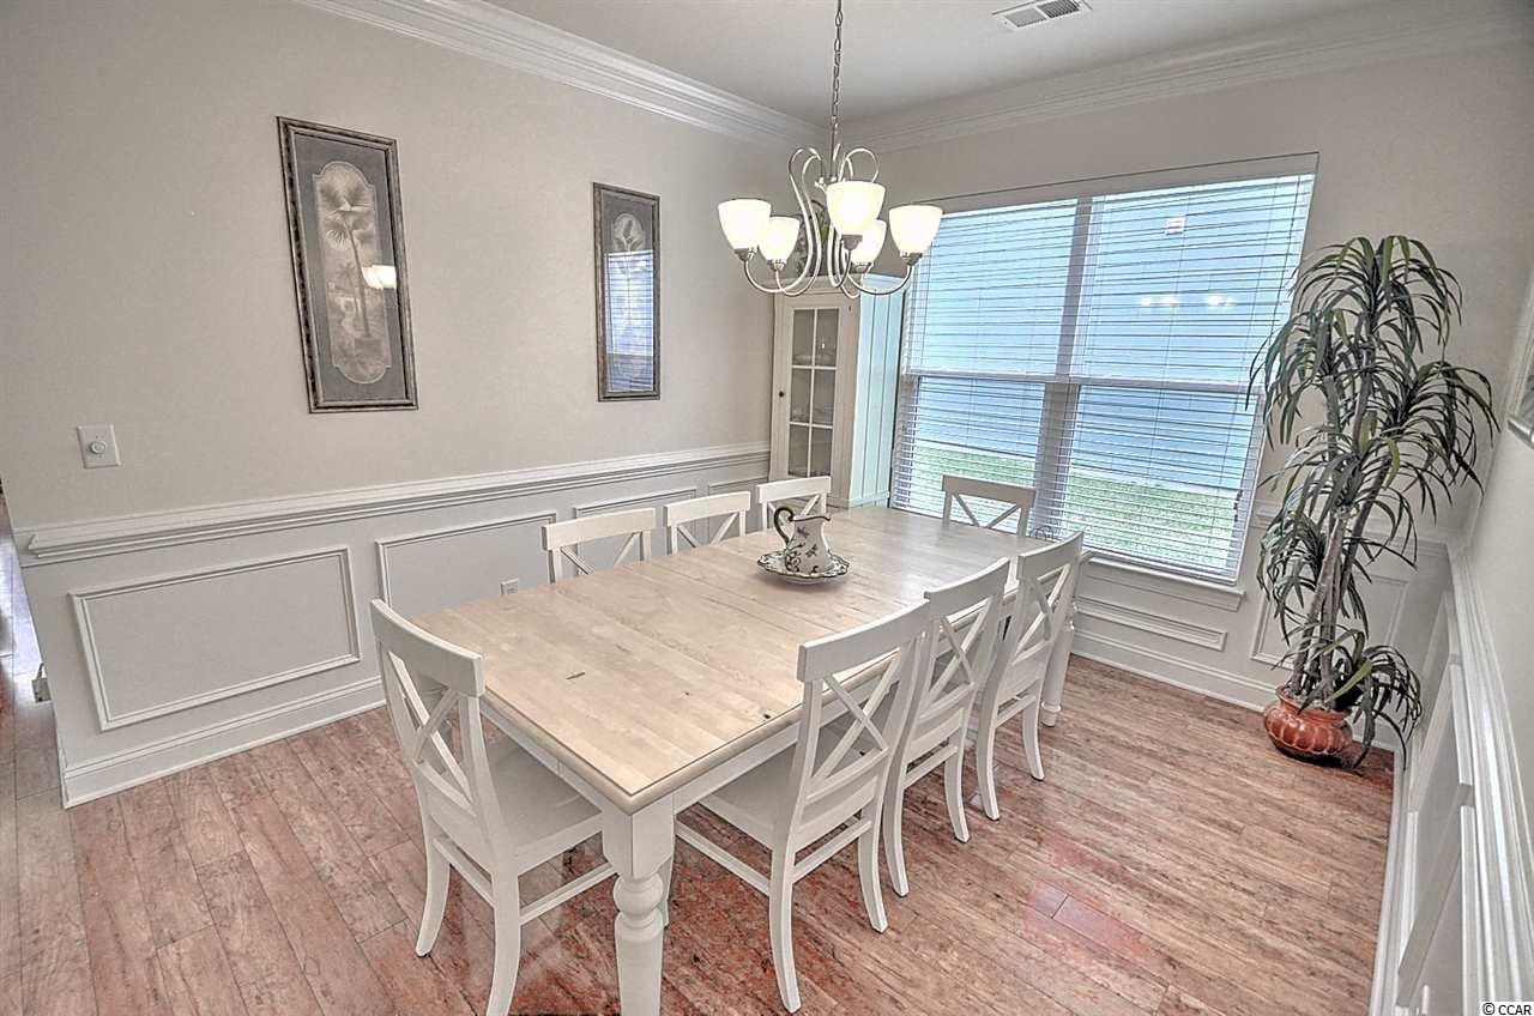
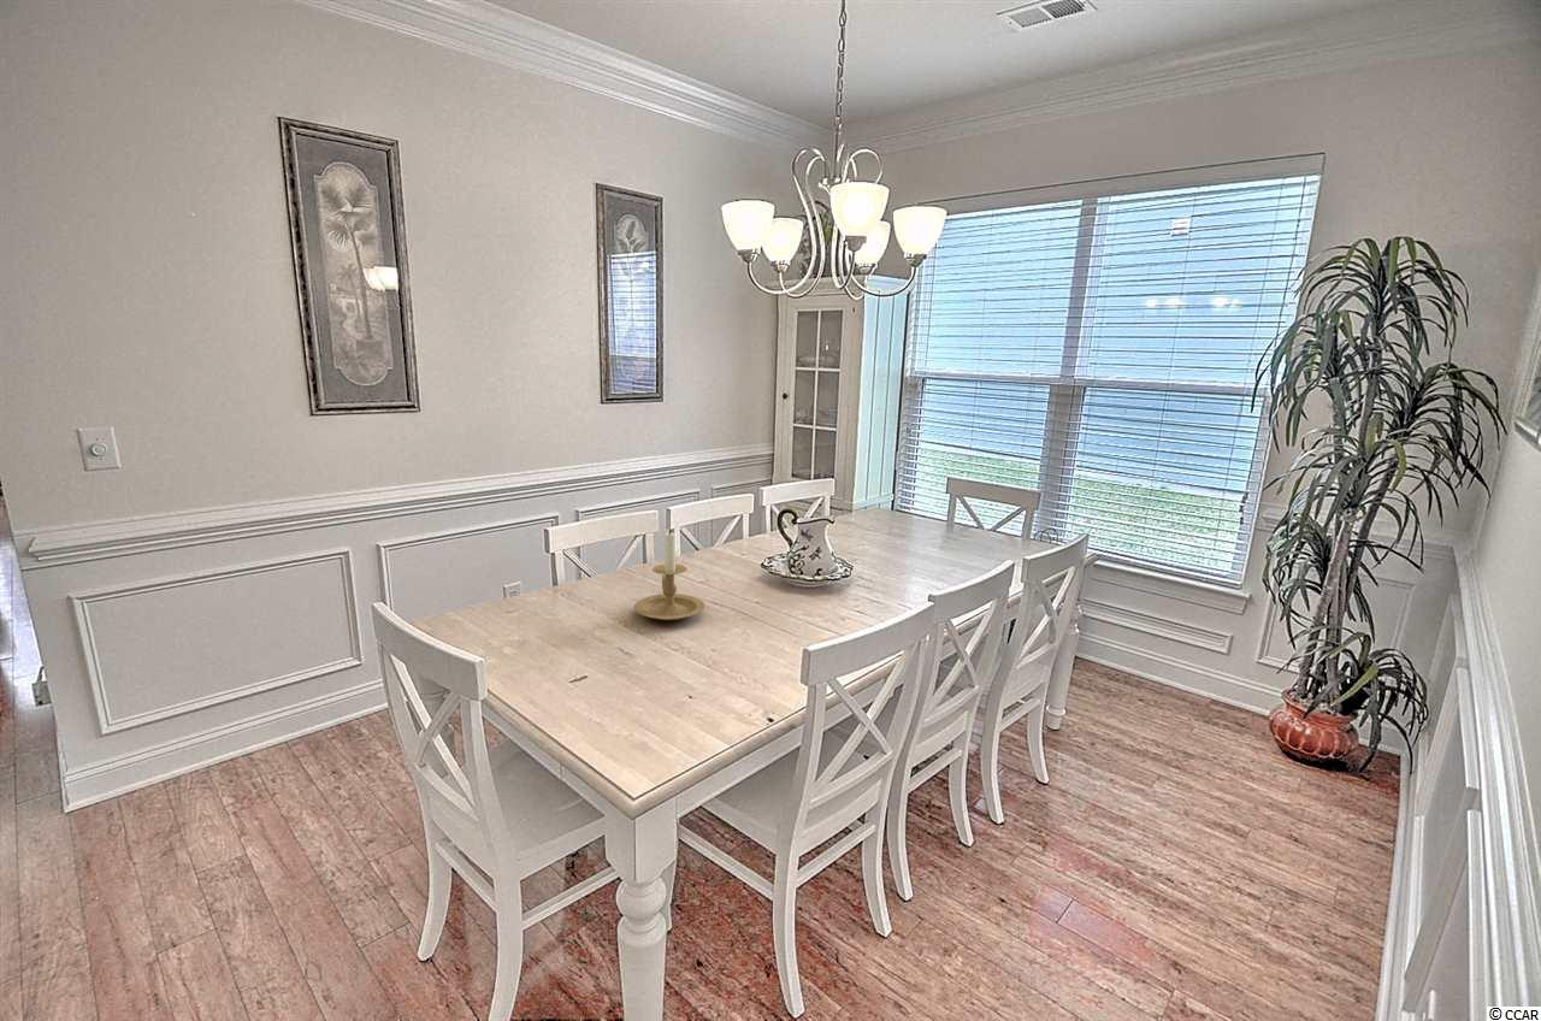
+ candle holder [633,529,705,621]
